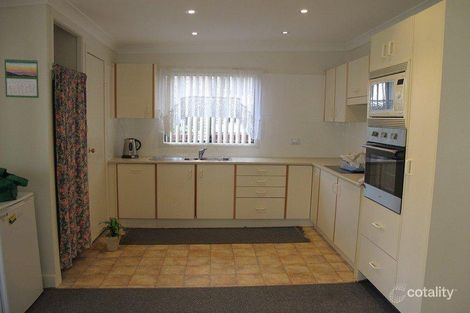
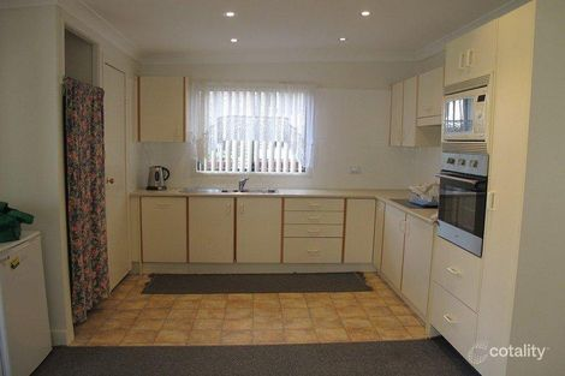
- potted plant [97,218,130,252]
- calendar [3,57,40,99]
